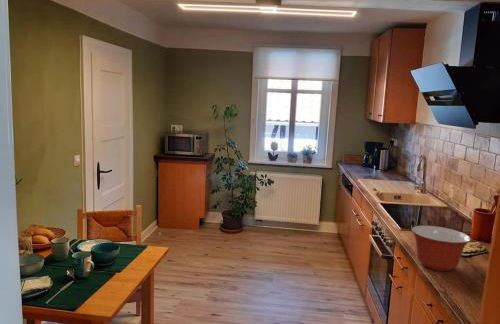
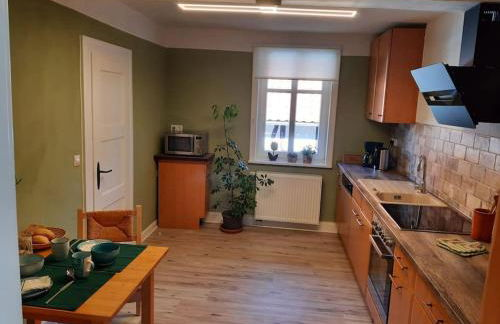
- mixing bowl [410,225,472,272]
